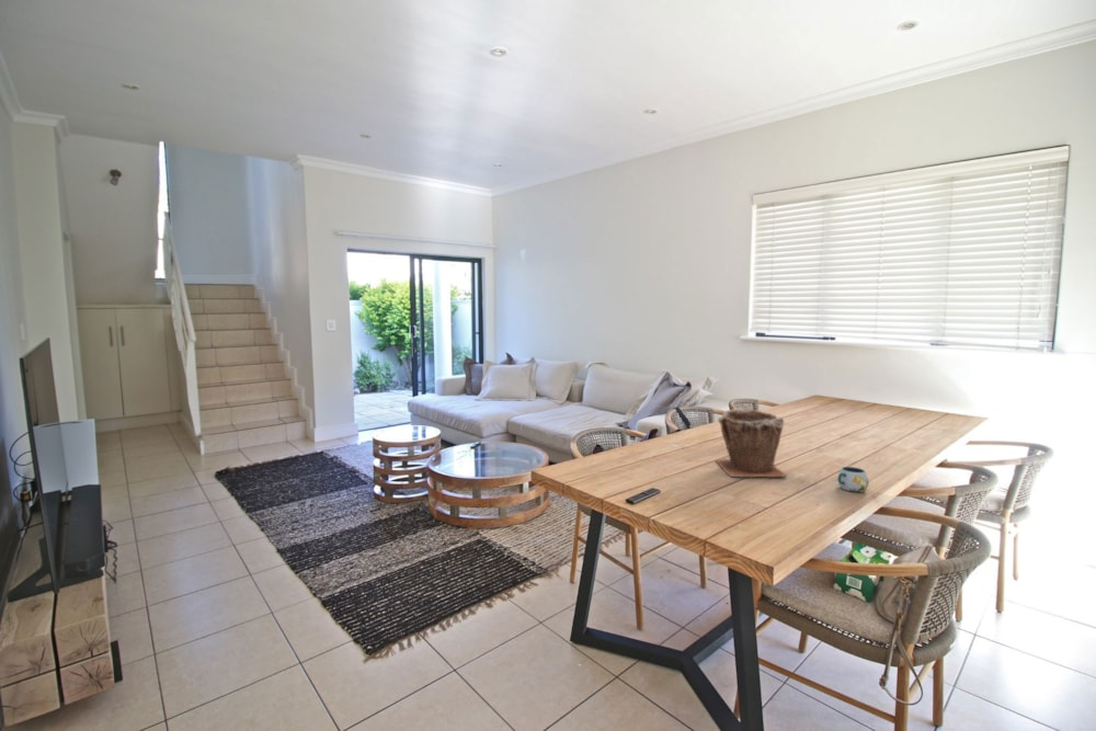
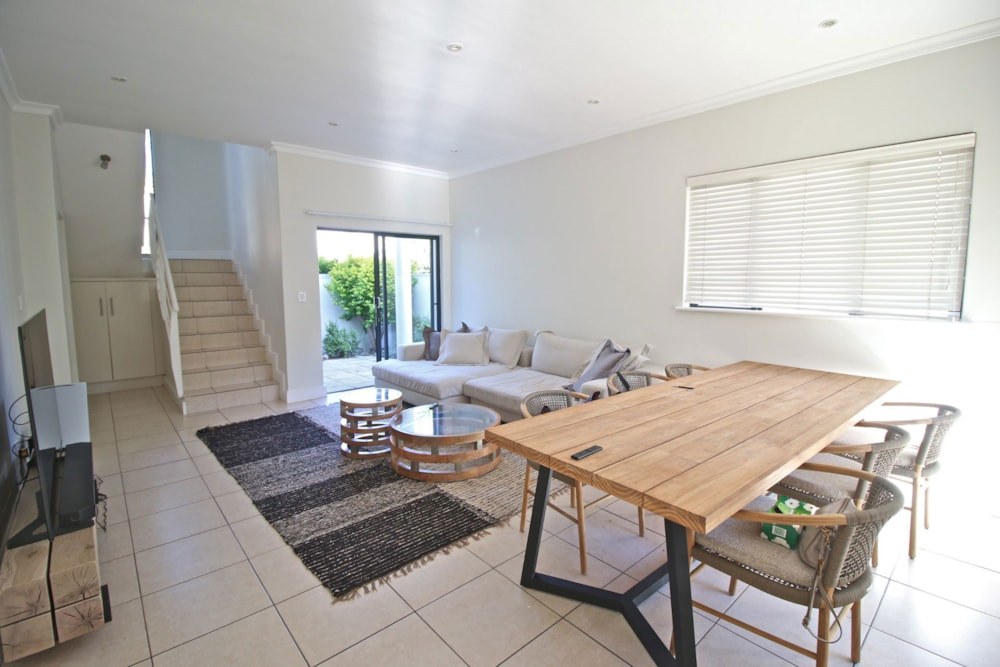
- mug [836,466,869,493]
- plant pot [713,407,789,478]
